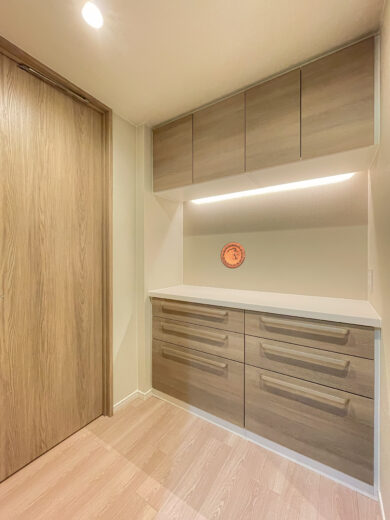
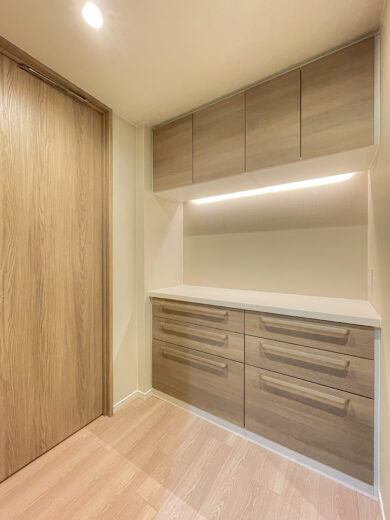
- decorative plate [220,241,246,269]
